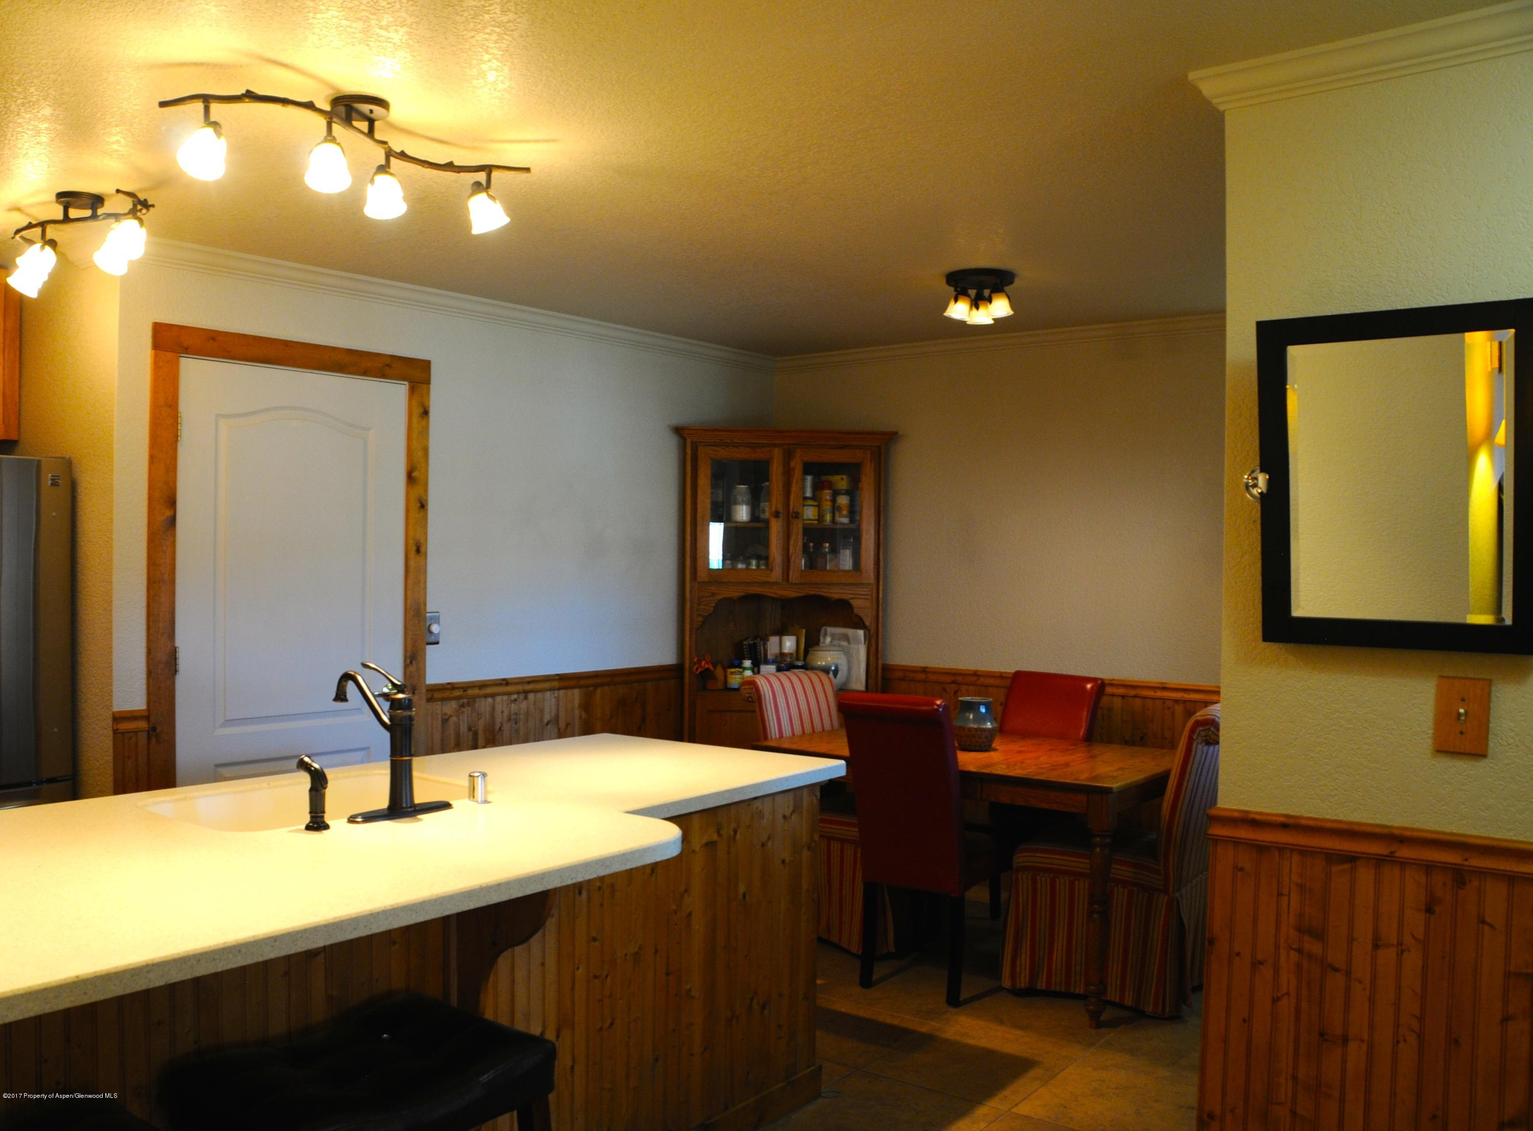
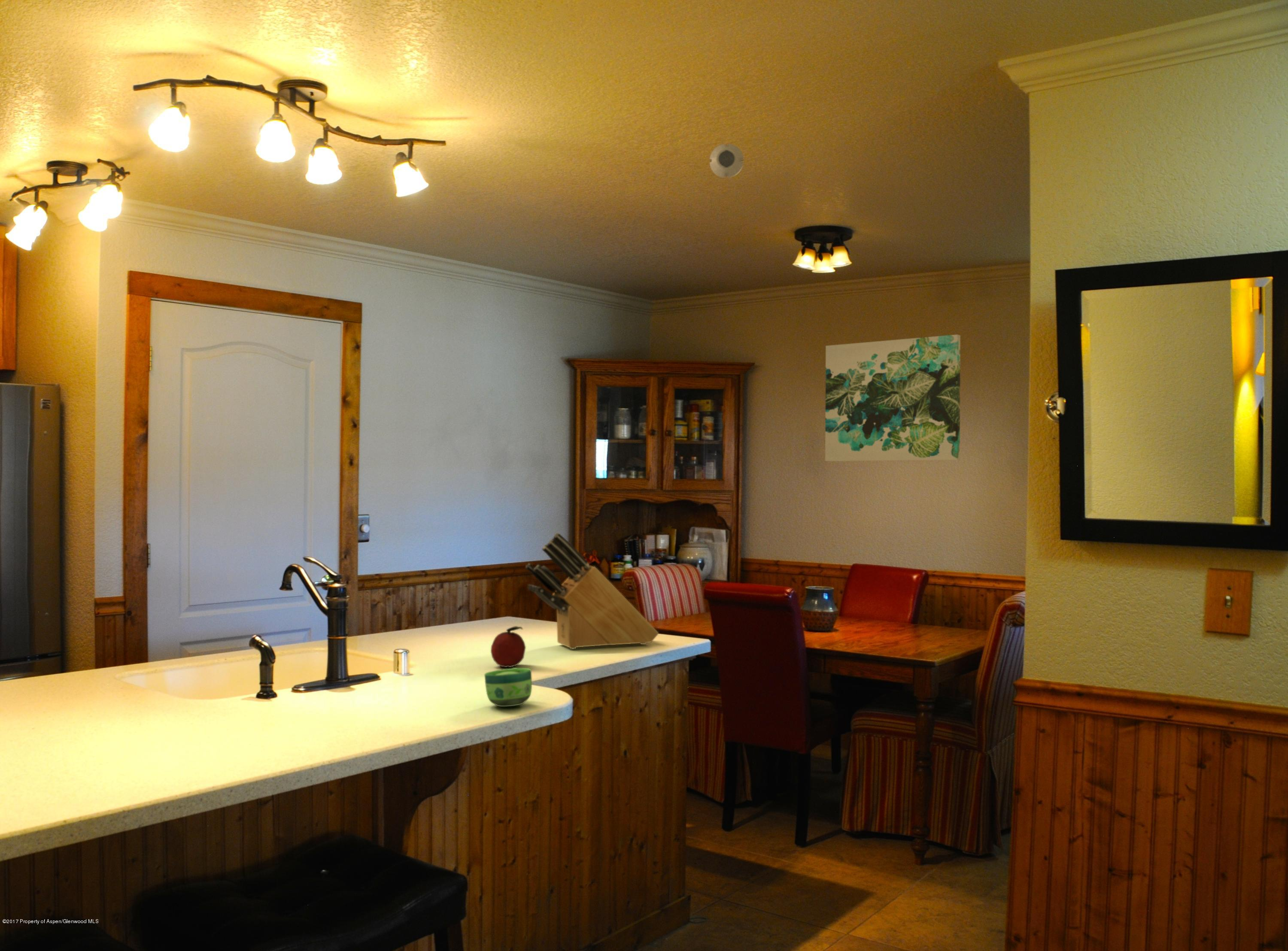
+ fruit [490,626,526,668]
+ smoke detector [709,143,744,179]
+ wall art [825,334,961,462]
+ knife block [525,532,659,649]
+ cup [484,667,532,707]
